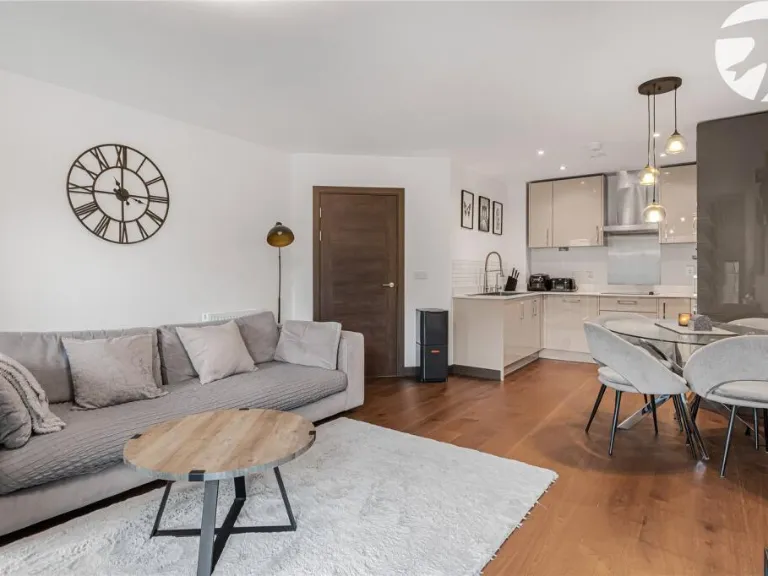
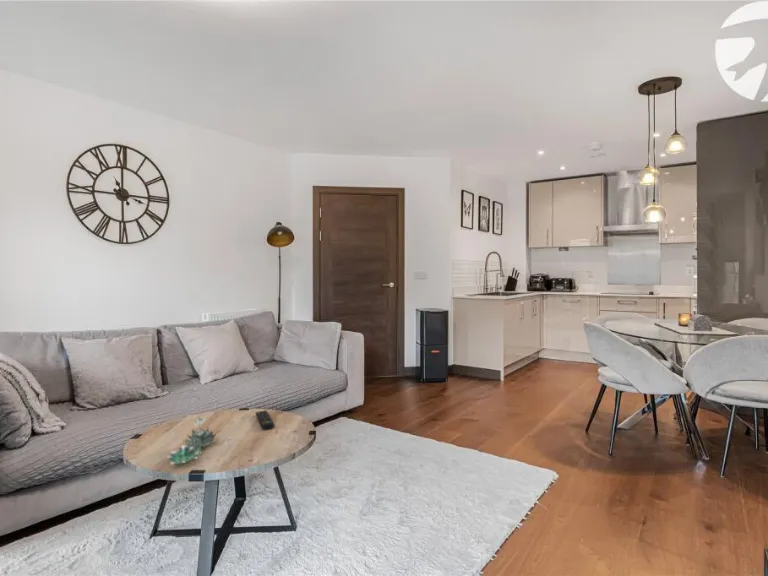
+ succulent plant [166,415,217,466]
+ remote control [255,410,275,430]
